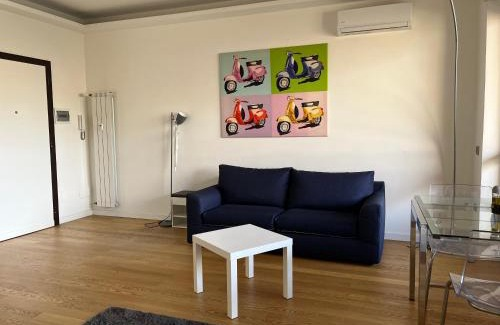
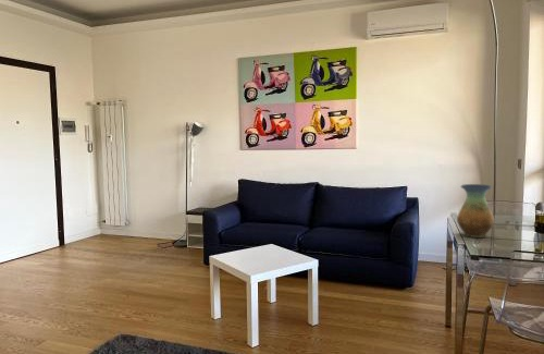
+ vase [456,183,495,239]
